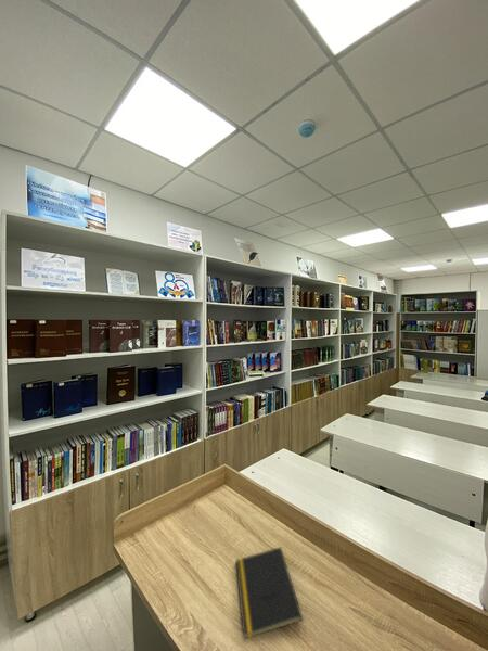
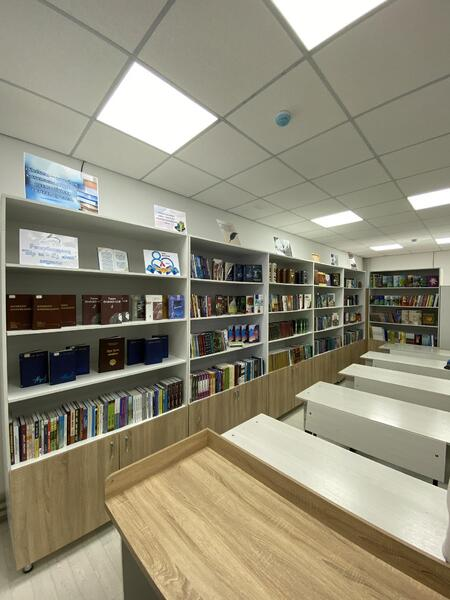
- notepad [234,546,304,640]
